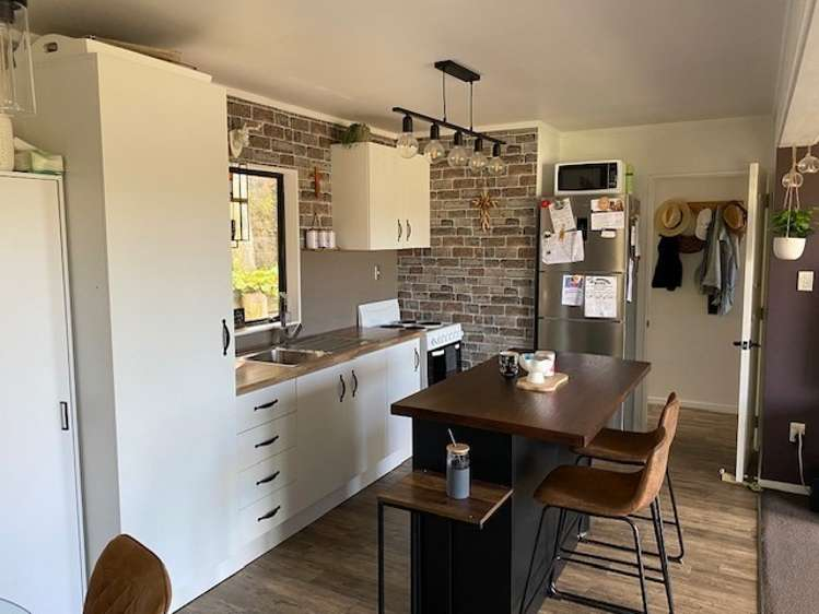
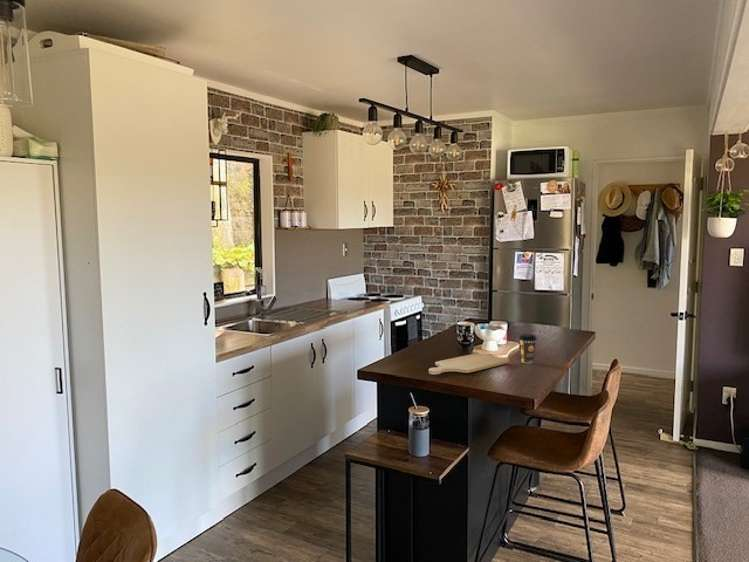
+ chopping board [428,353,510,376]
+ coffee cup [518,333,538,364]
